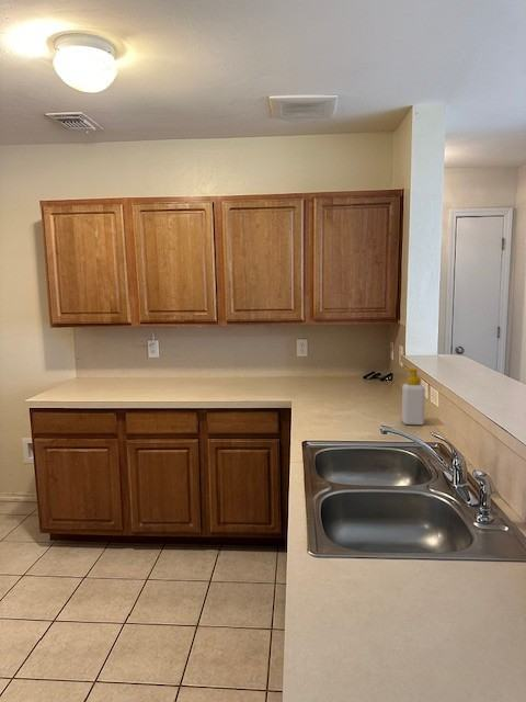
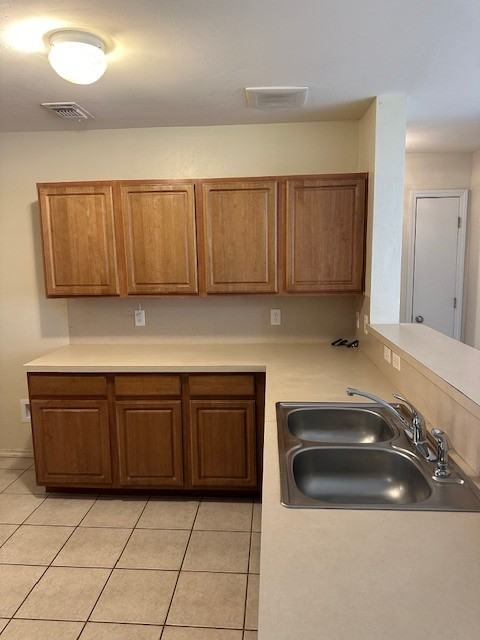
- soap bottle [401,367,426,426]
